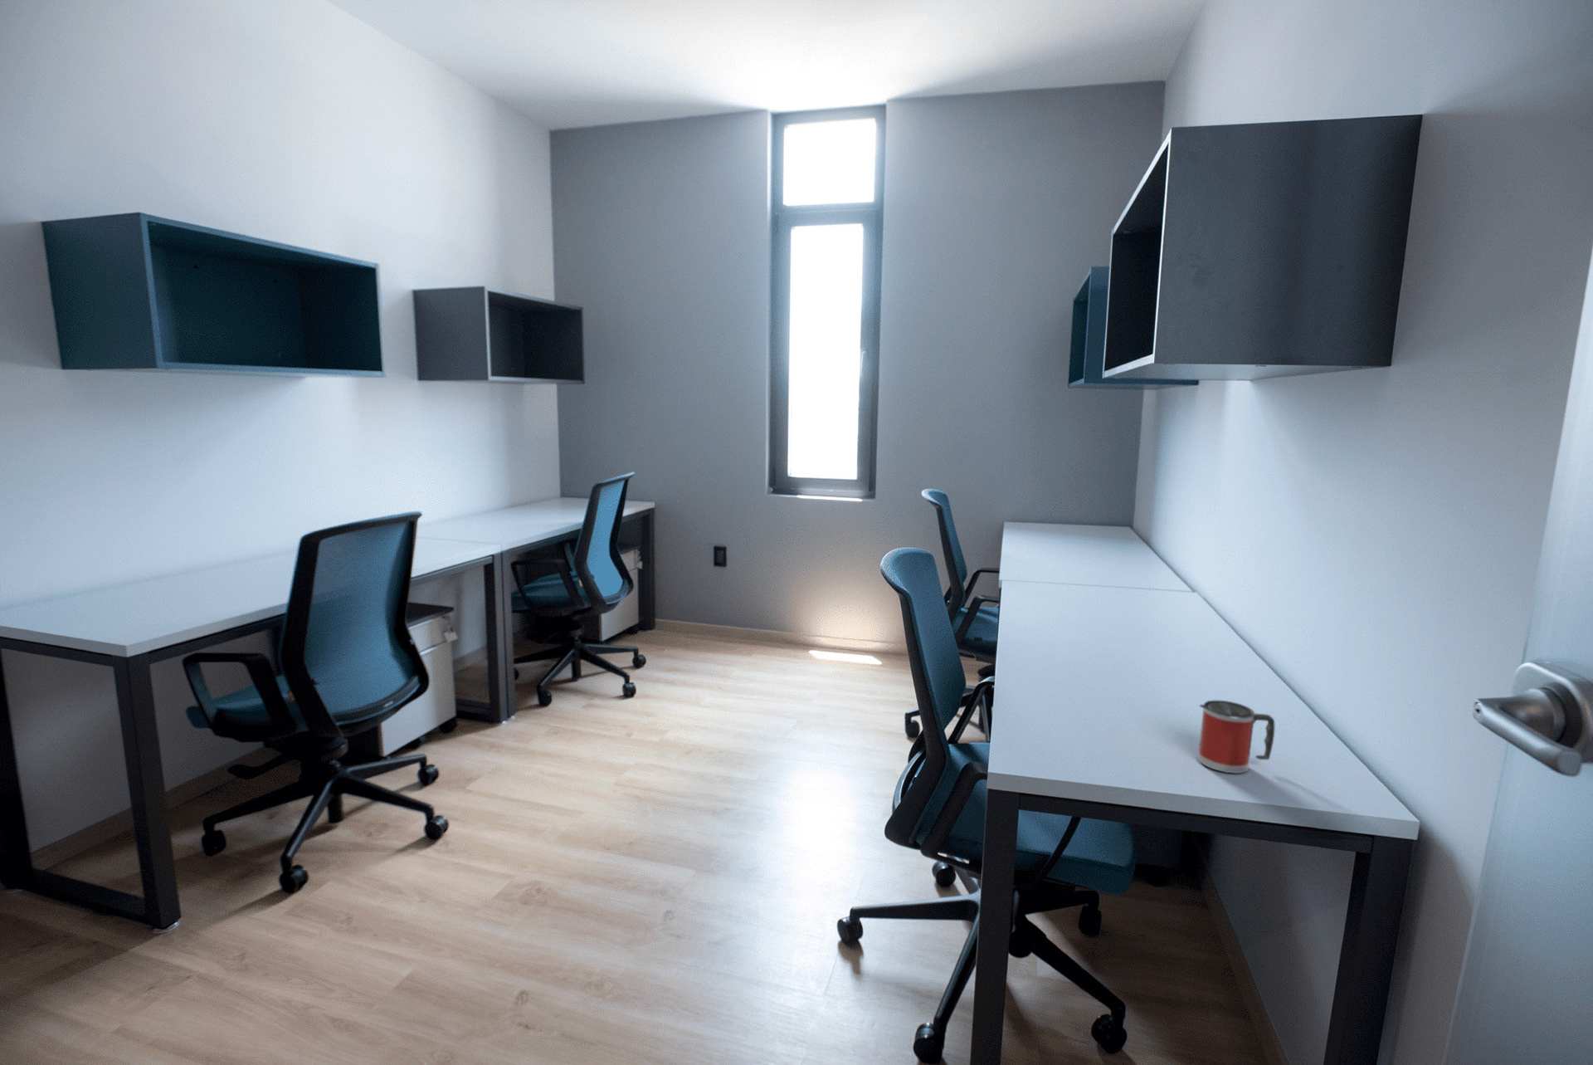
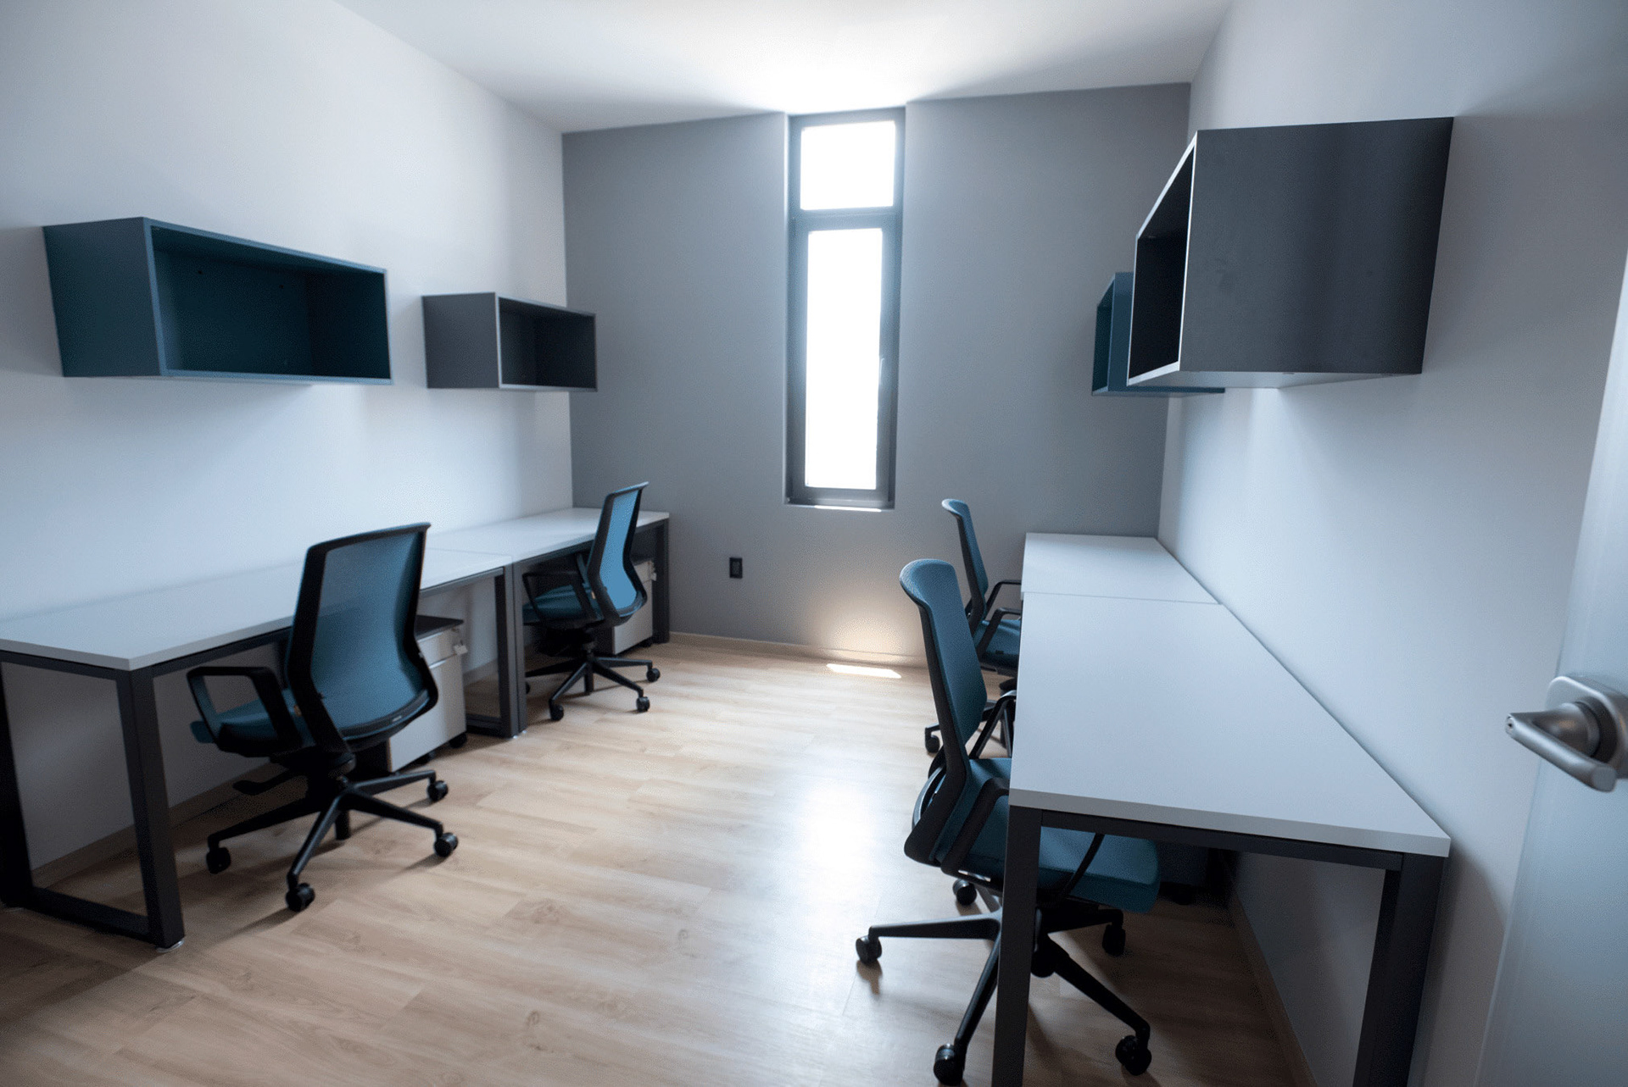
- mug [1197,700,1275,775]
